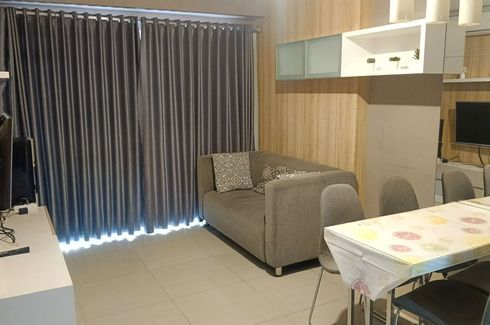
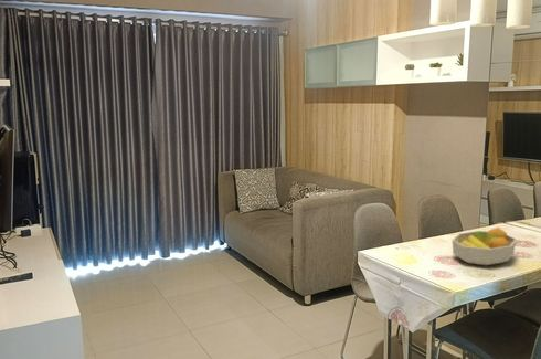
+ fruit bowl [450,226,518,266]
